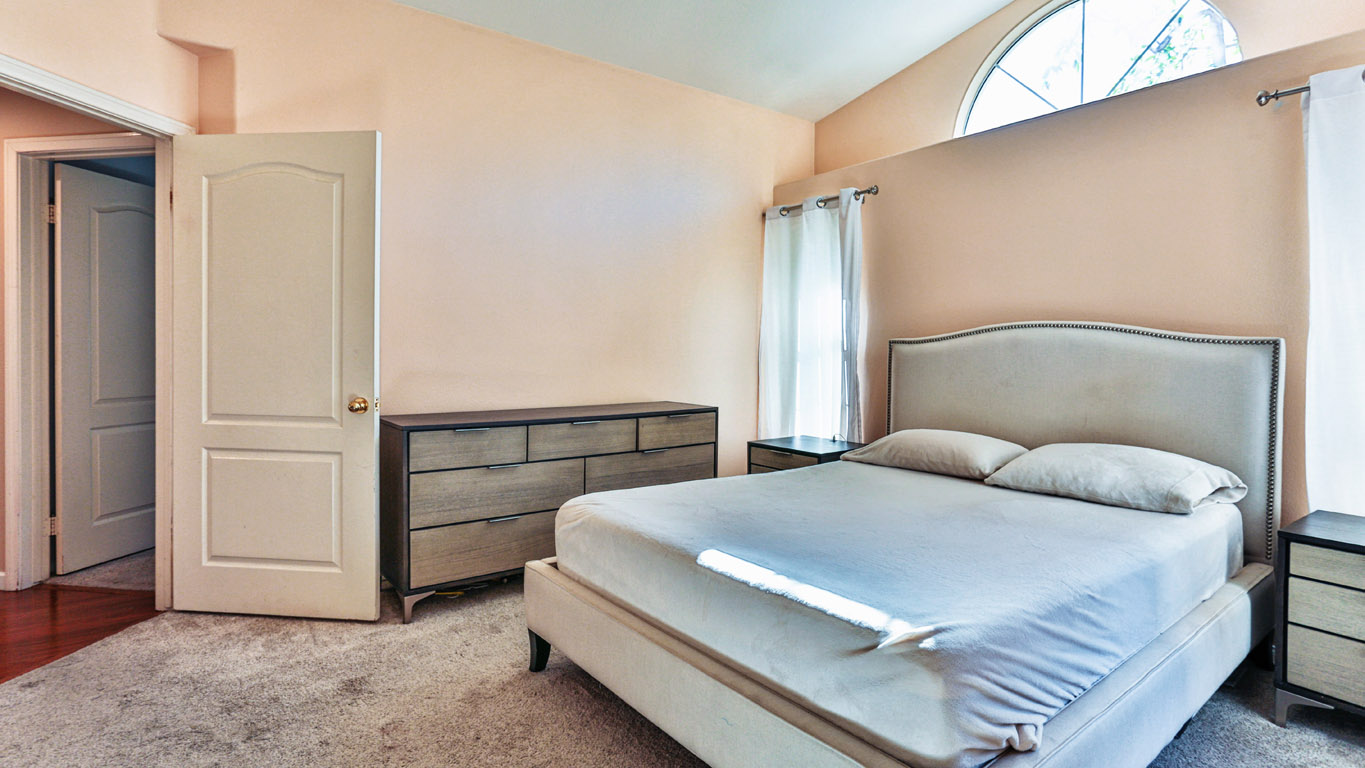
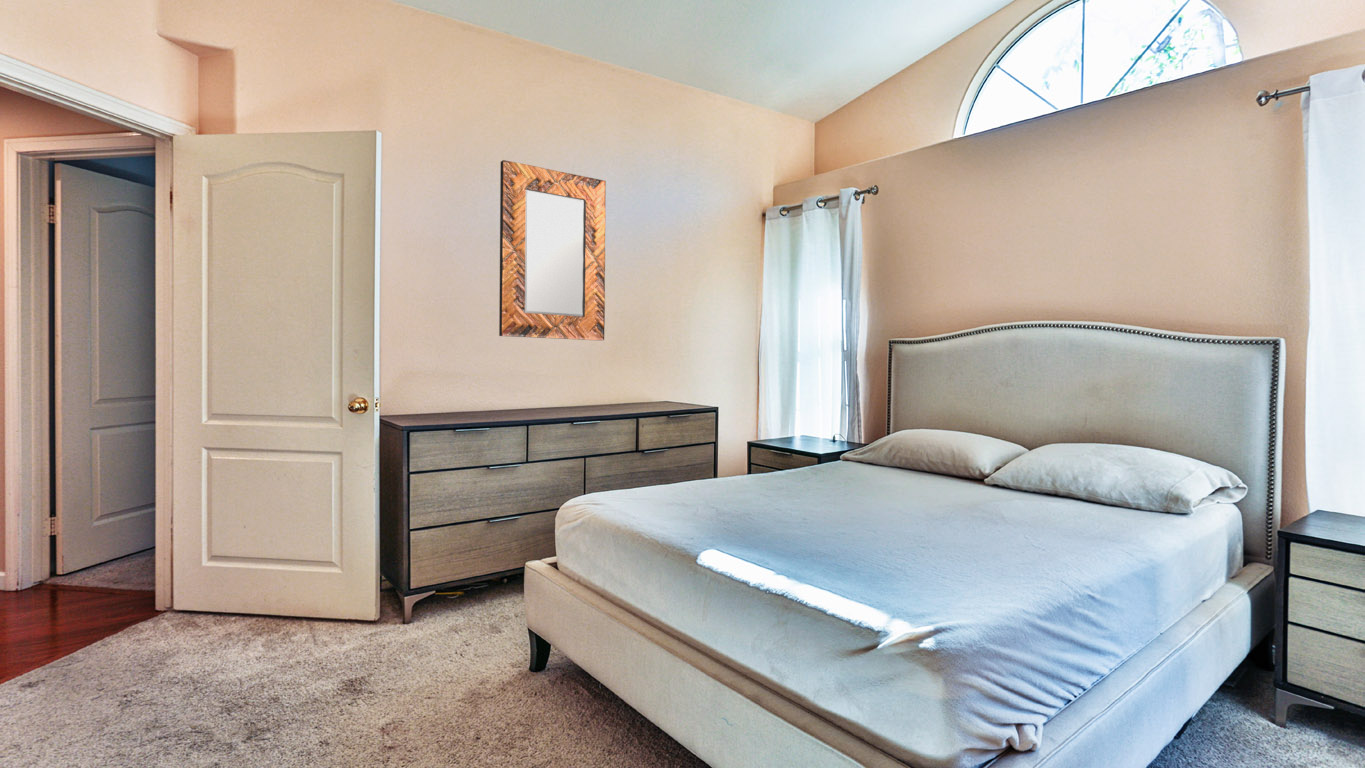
+ home mirror [498,159,607,342]
